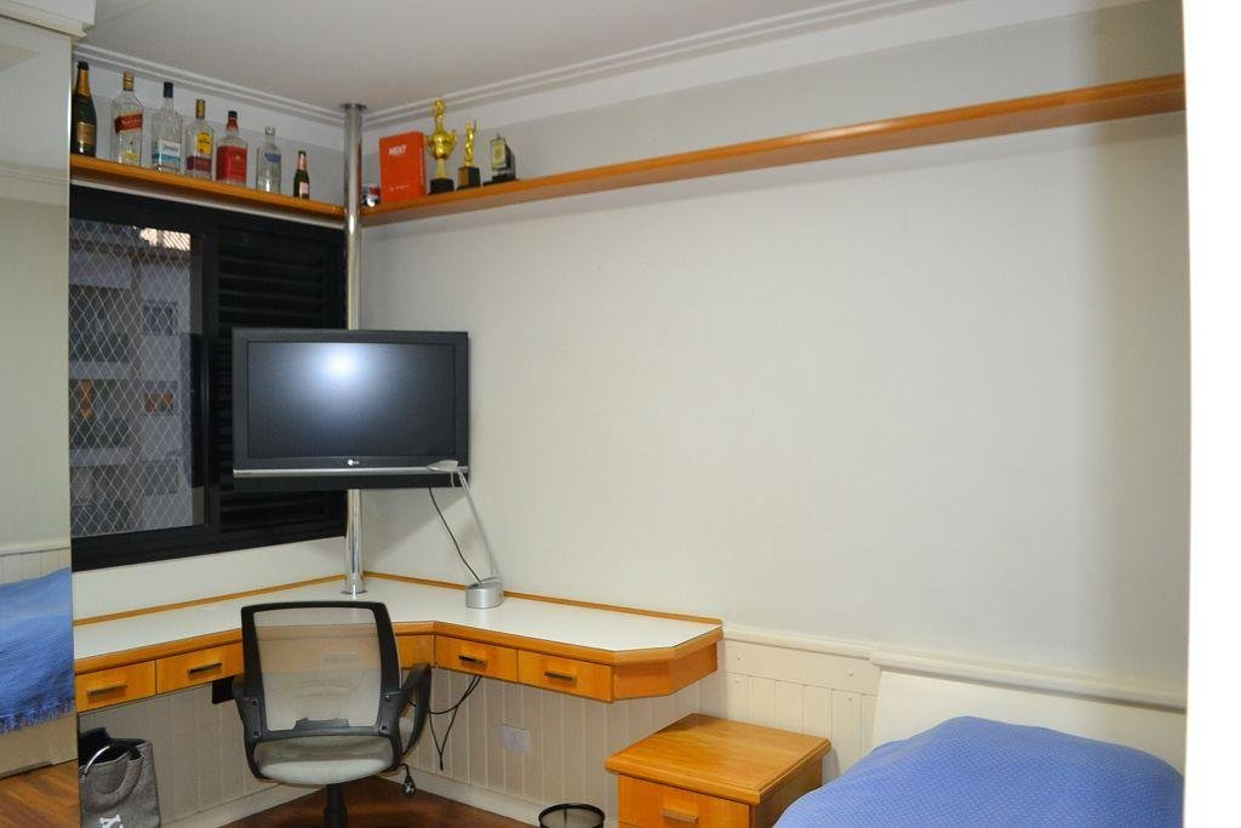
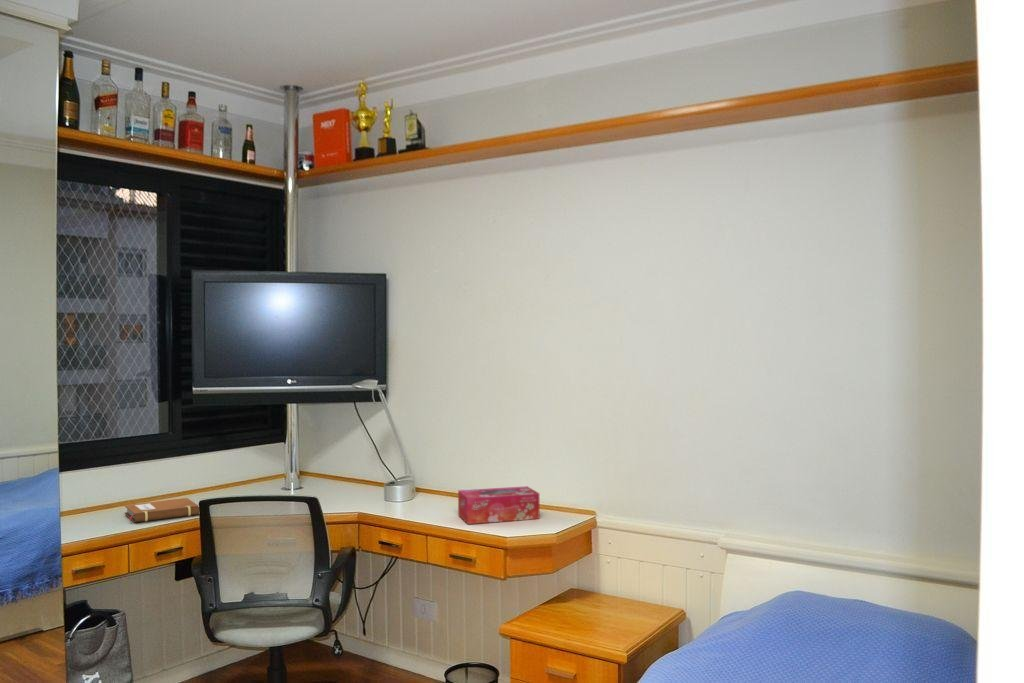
+ tissue box [457,485,541,525]
+ notebook [124,497,200,523]
